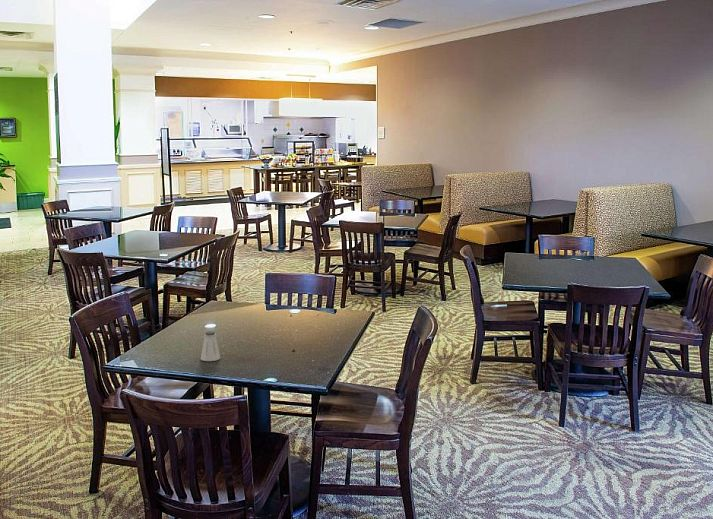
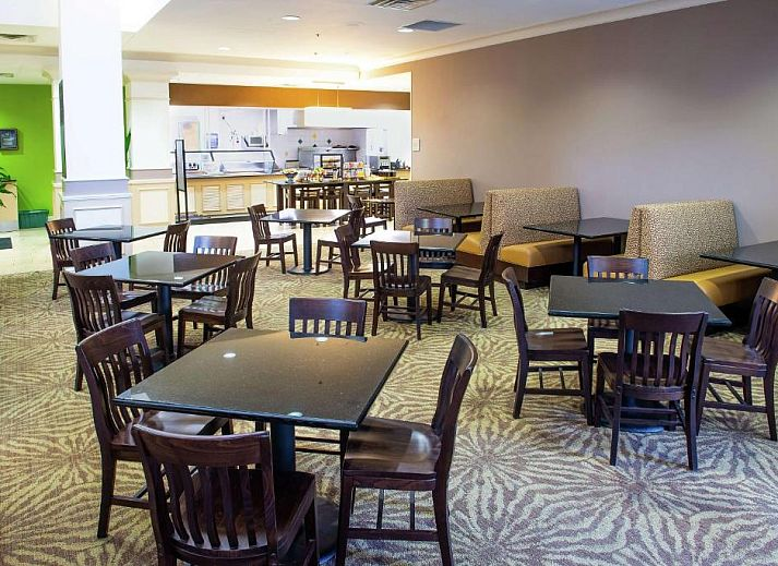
- saltshaker [200,331,221,362]
